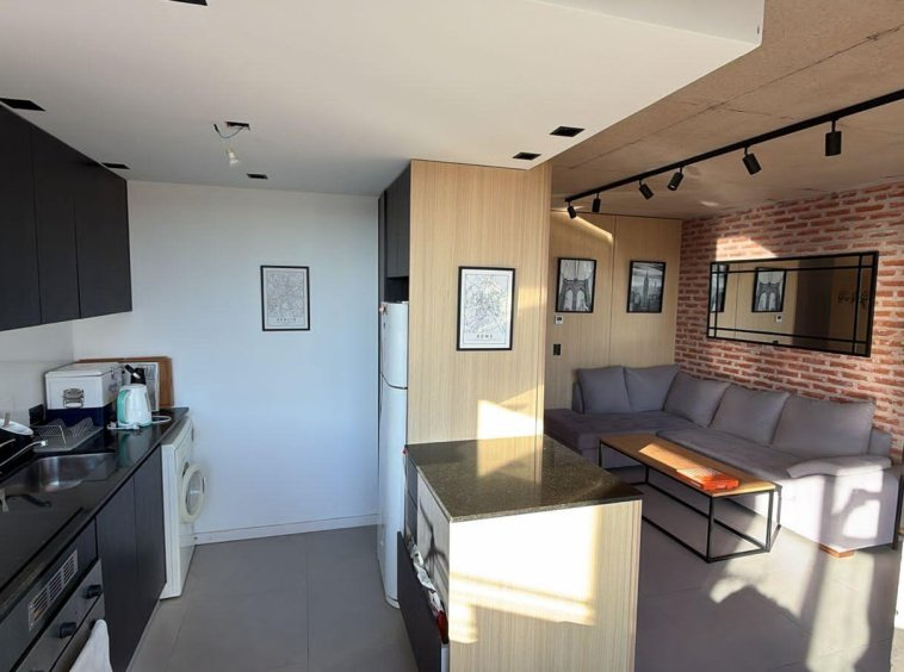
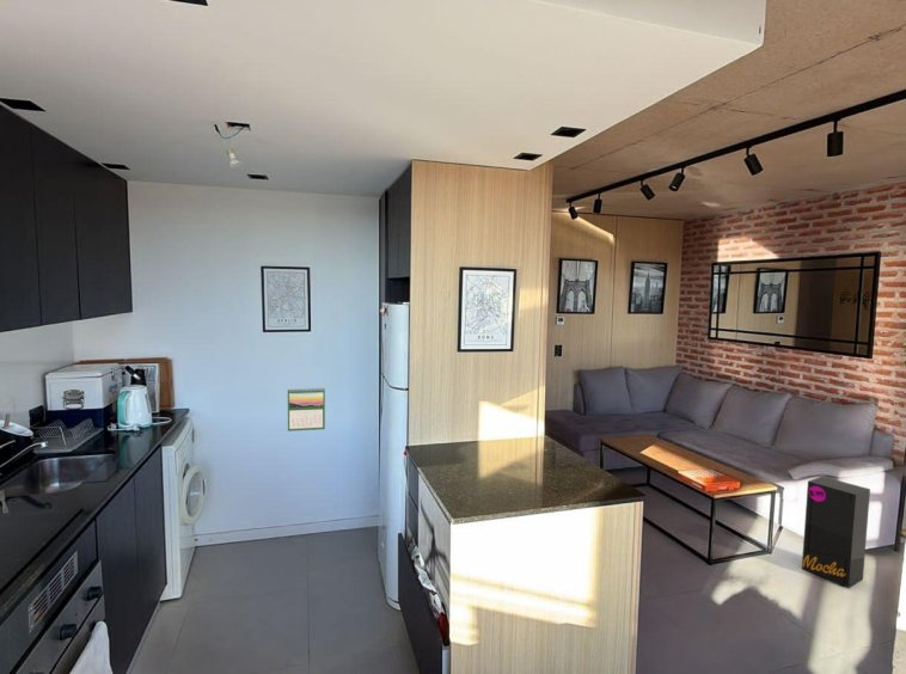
+ speaker [801,476,871,589]
+ calendar [287,386,326,433]
